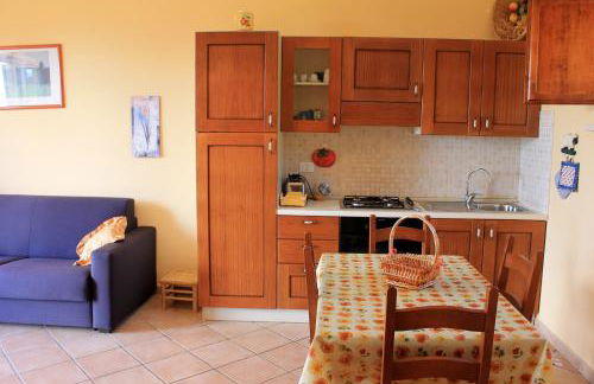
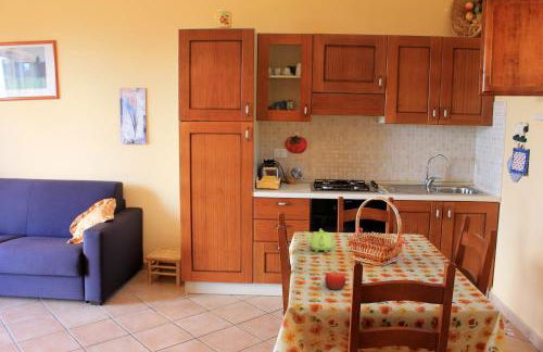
+ teapot [303,228,336,253]
+ fruit [324,271,346,291]
